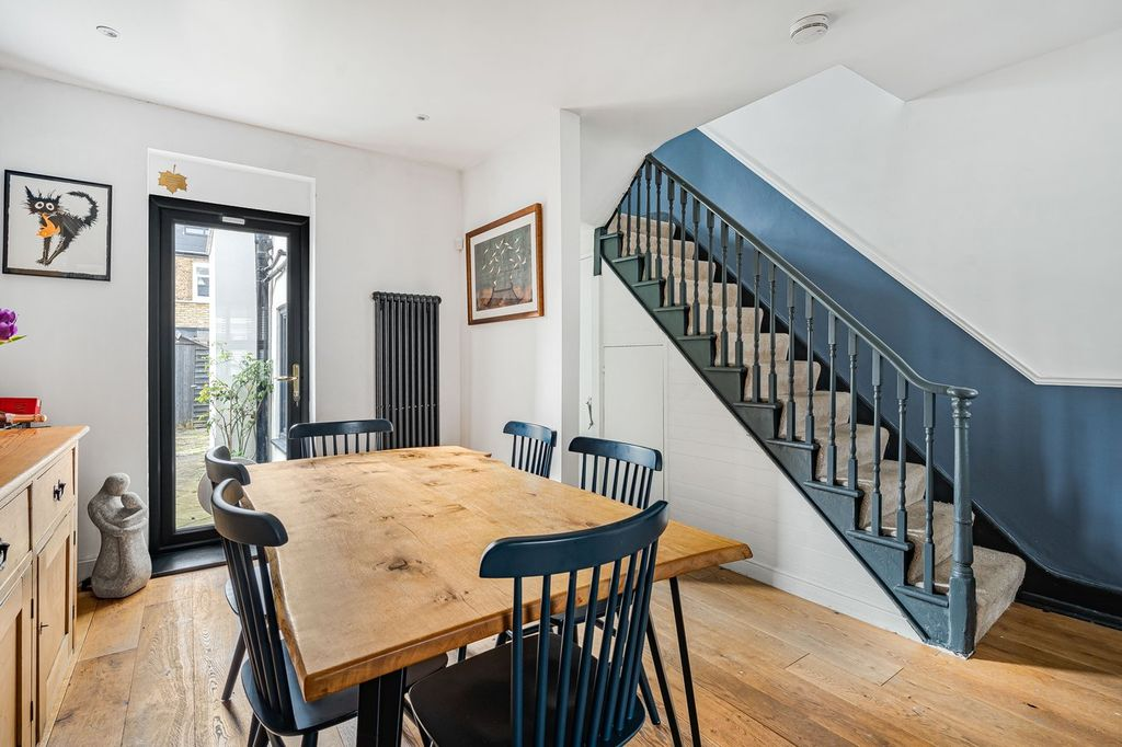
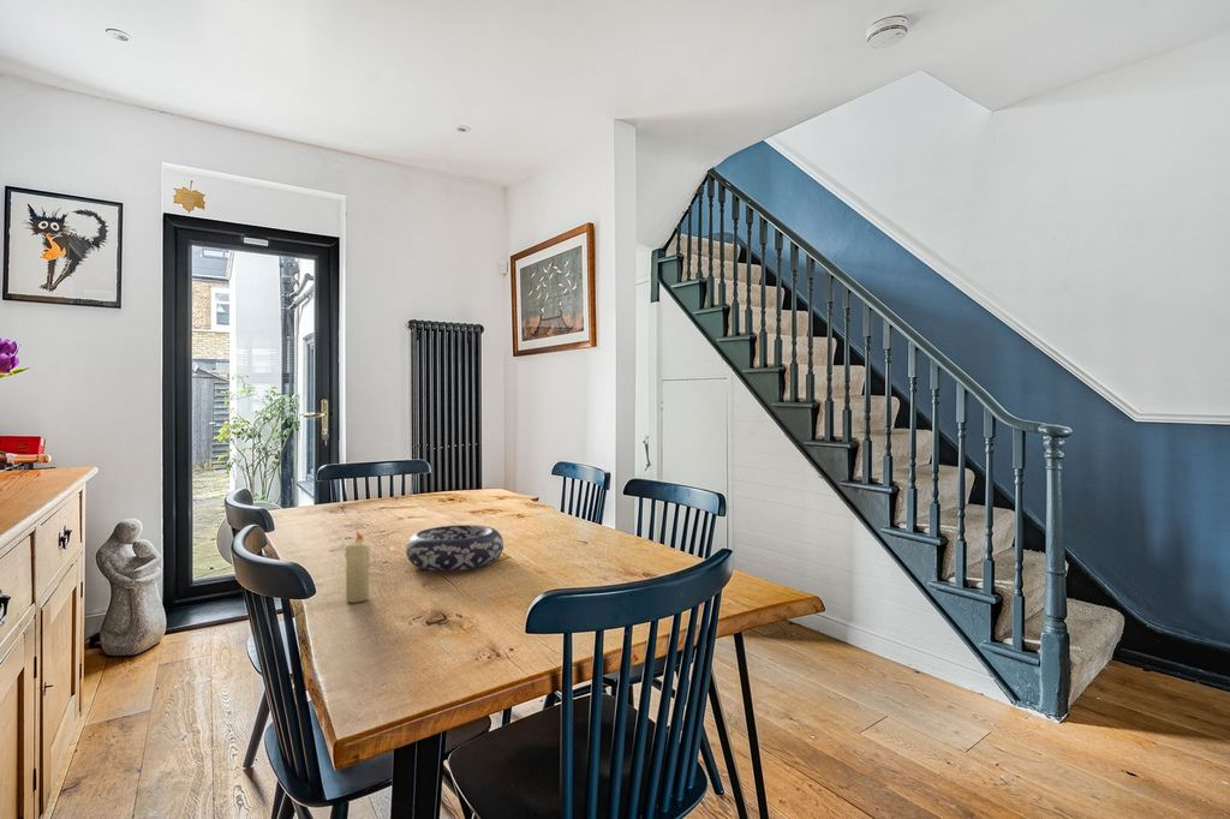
+ decorative bowl [405,524,504,572]
+ candle [344,530,371,604]
